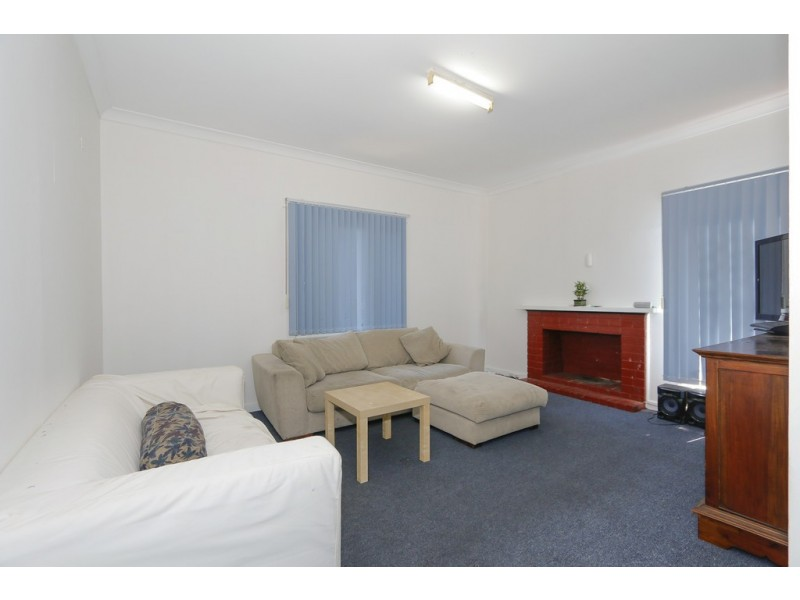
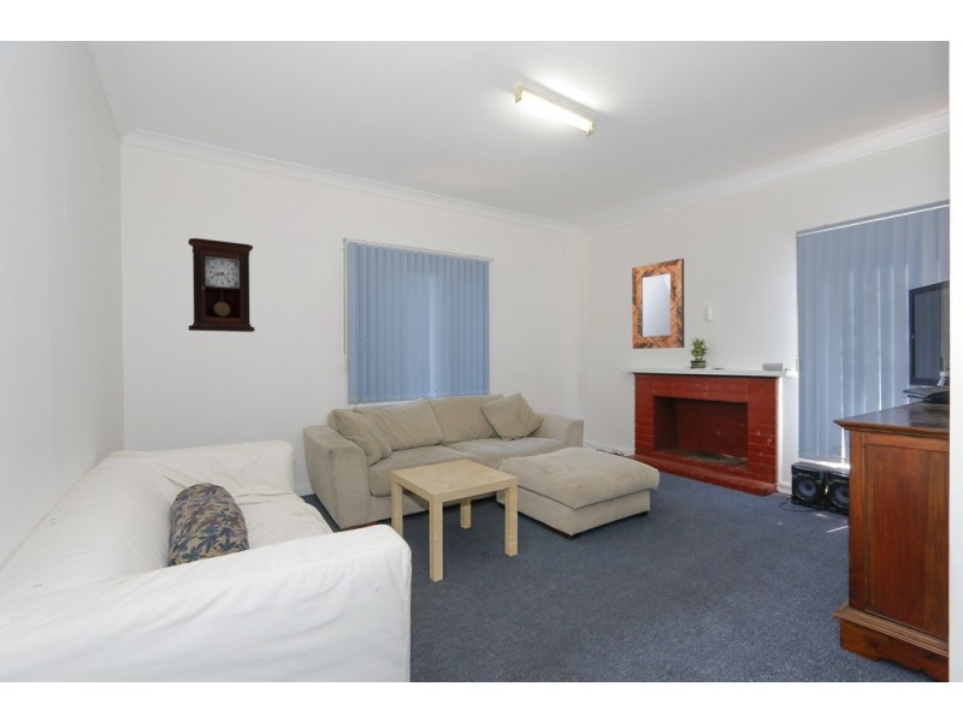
+ home mirror [631,258,686,350]
+ pendulum clock [188,237,256,333]
